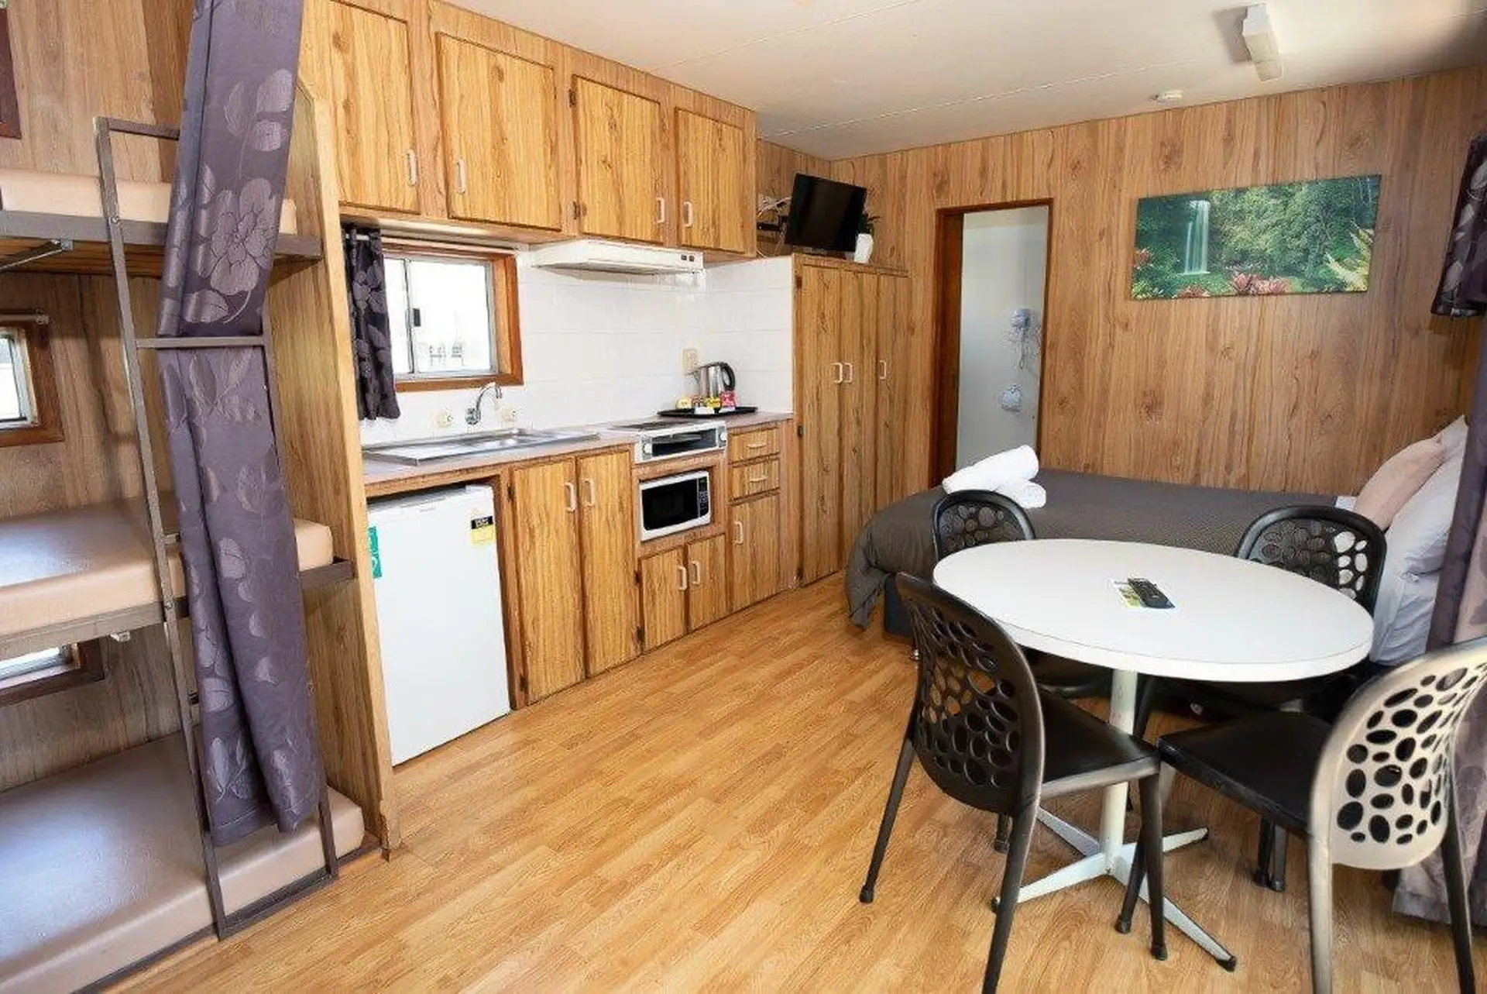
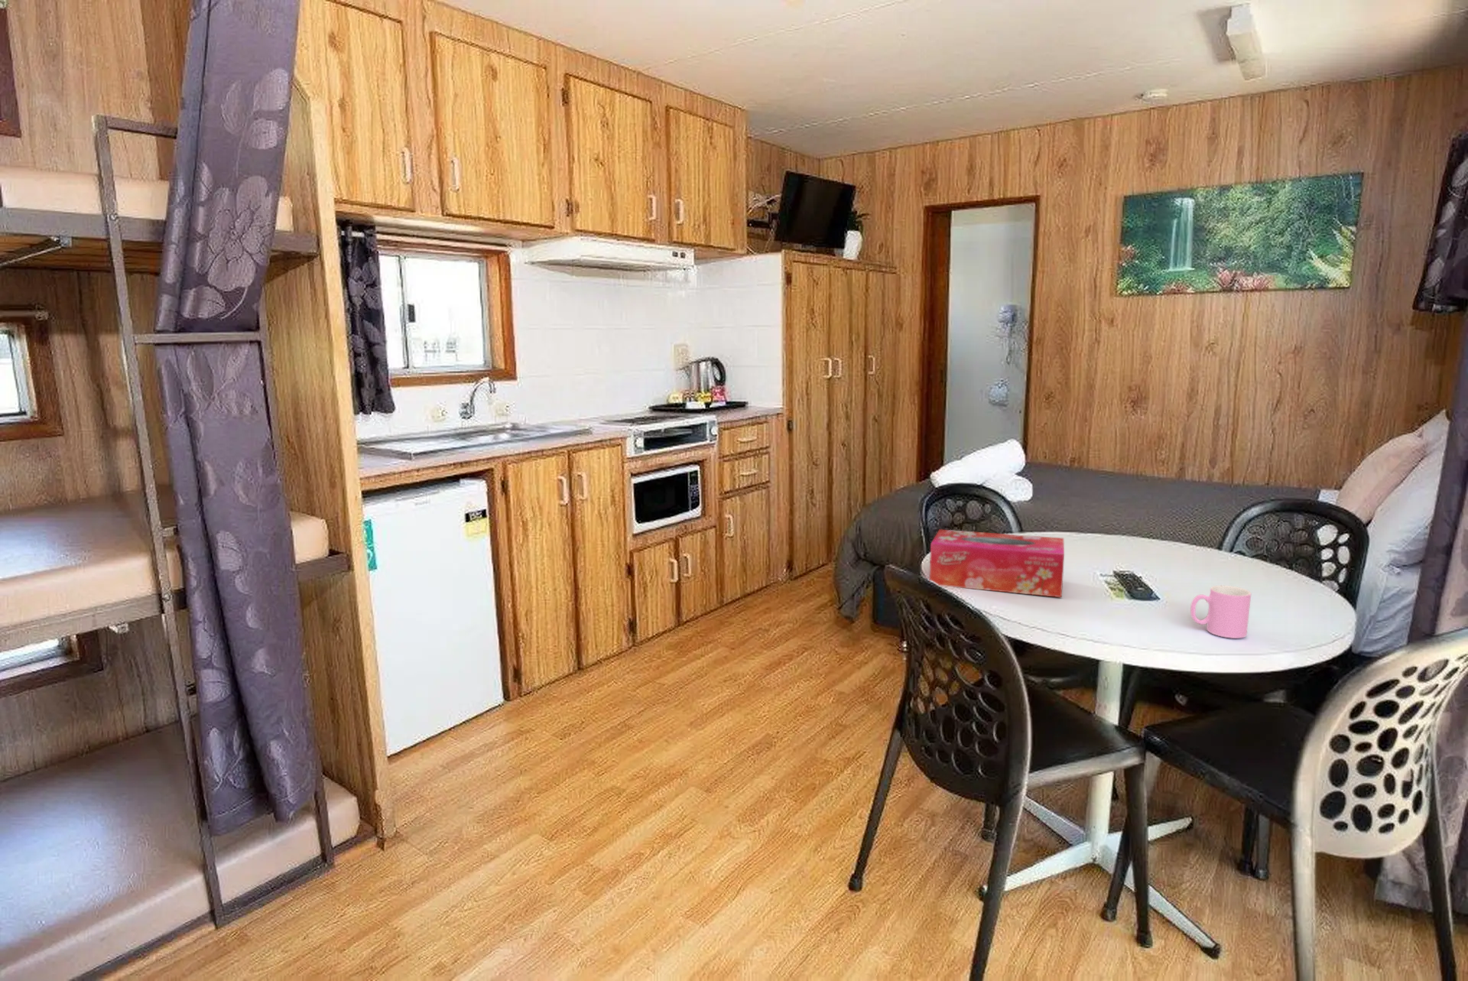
+ tissue box [929,529,1065,598]
+ cup [1190,585,1251,639]
